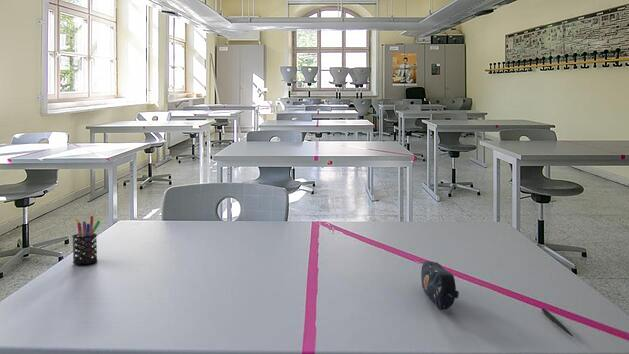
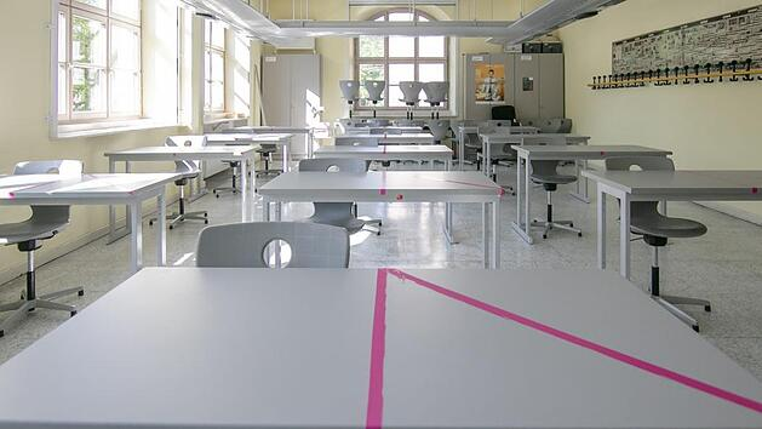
- pen [541,307,574,338]
- pencil case [420,260,460,311]
- pen holder [71,215,101,265]
